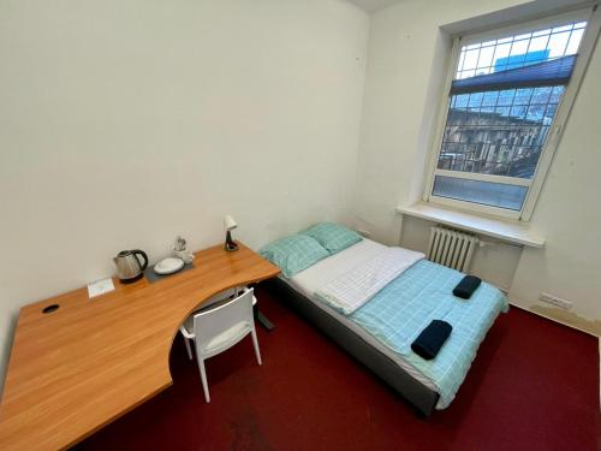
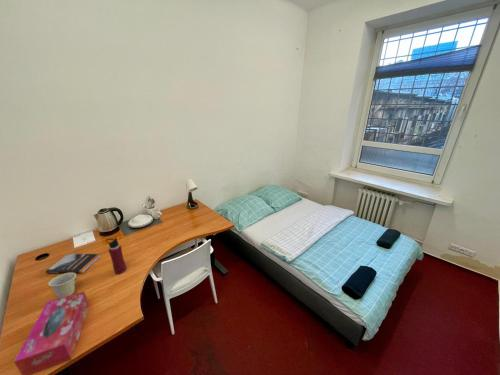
+ tissue box [13,291,90,375]
+ cup [47,273,78,299]
+ water bottle [105,236,127,275]
+ book [45,253,101,274]
